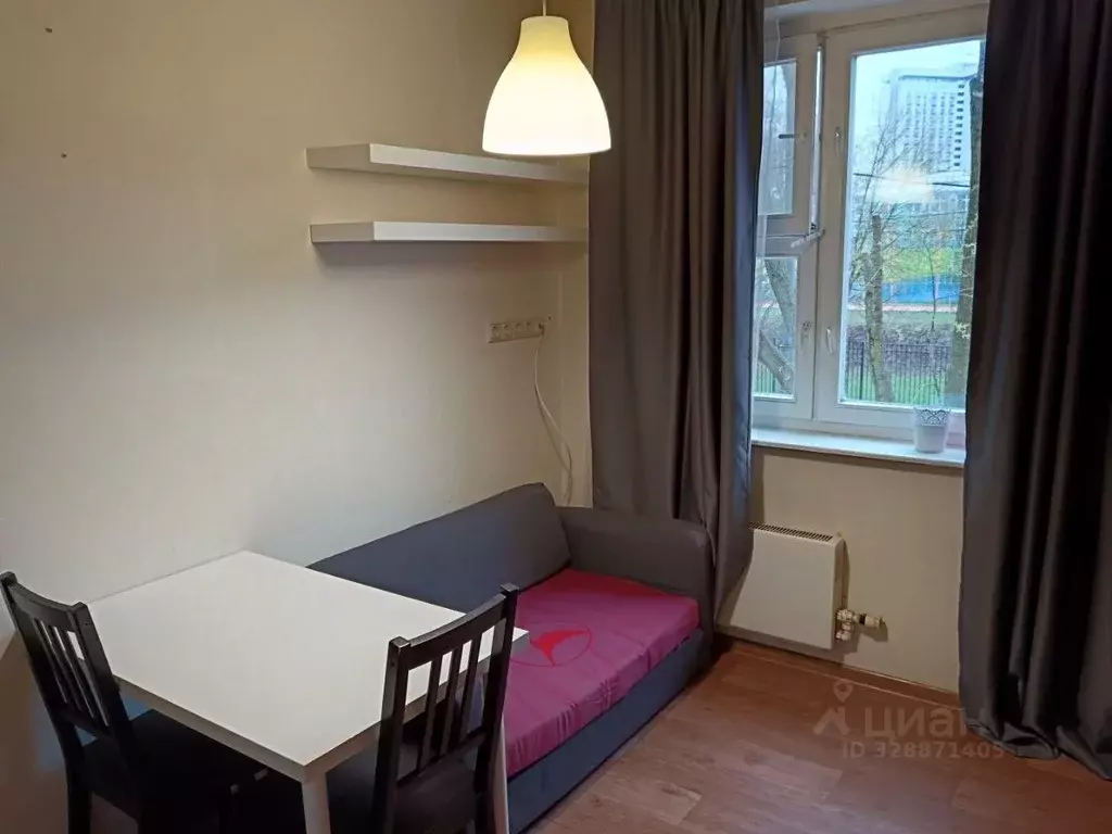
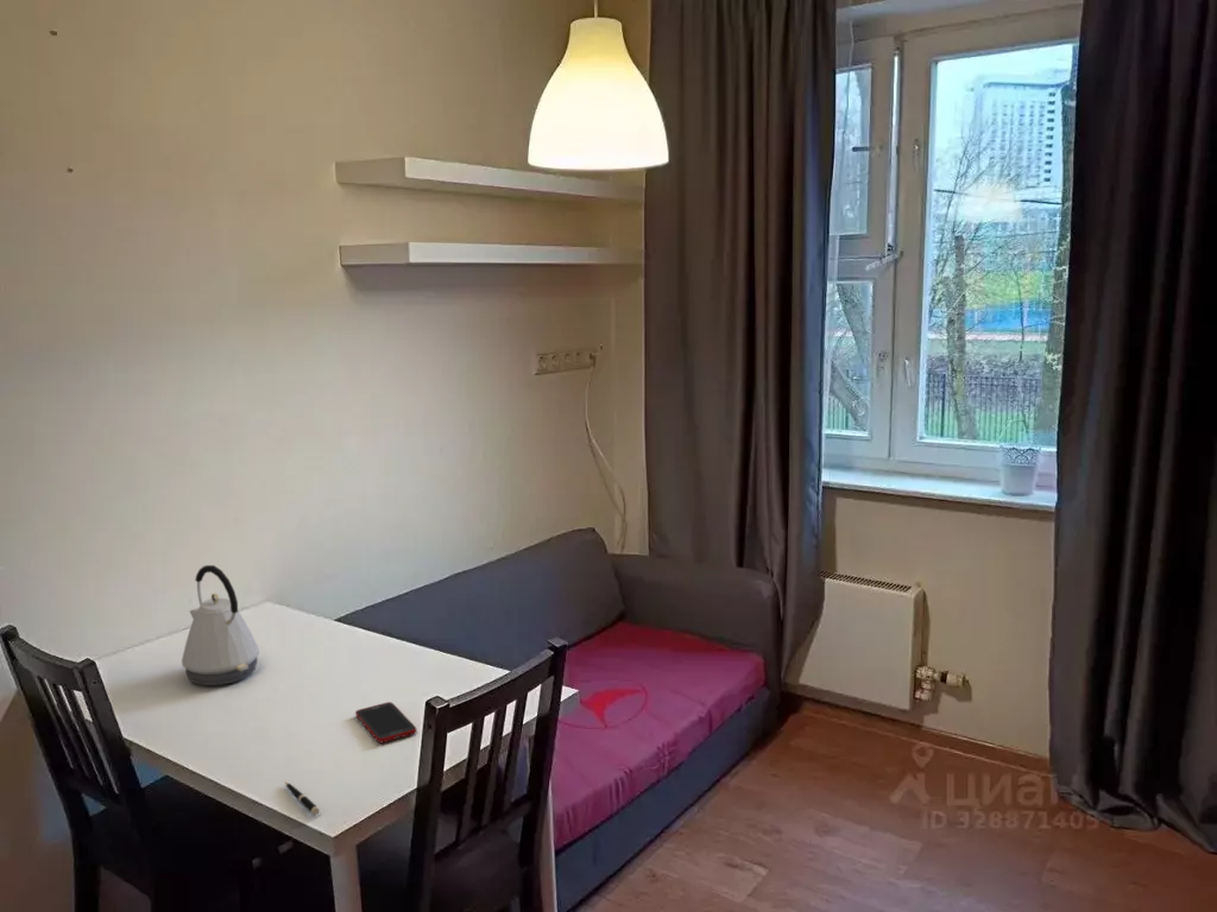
+ kettle [181,564,260,686]
+ cell phone [354,701,418,743]
+ pen [283,780,321,816]
